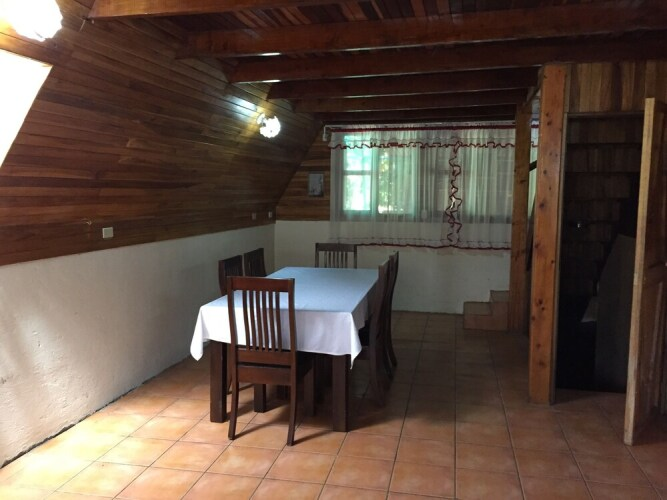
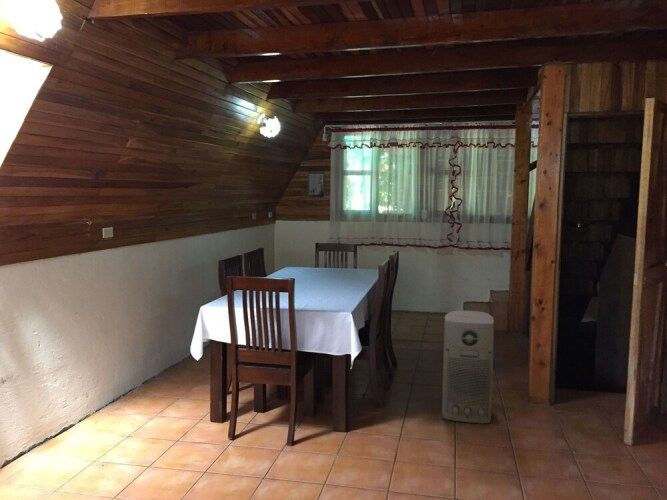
+ air purifier [441,310,495,424]
